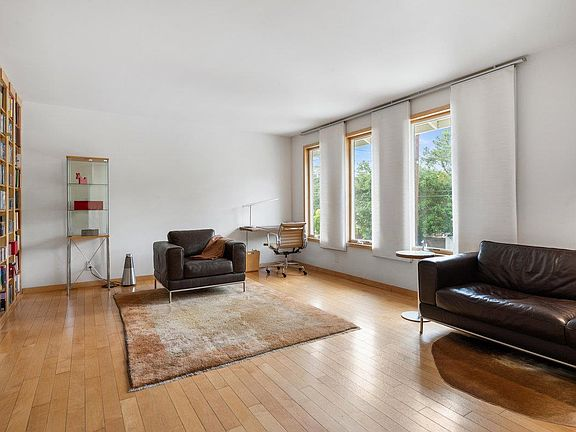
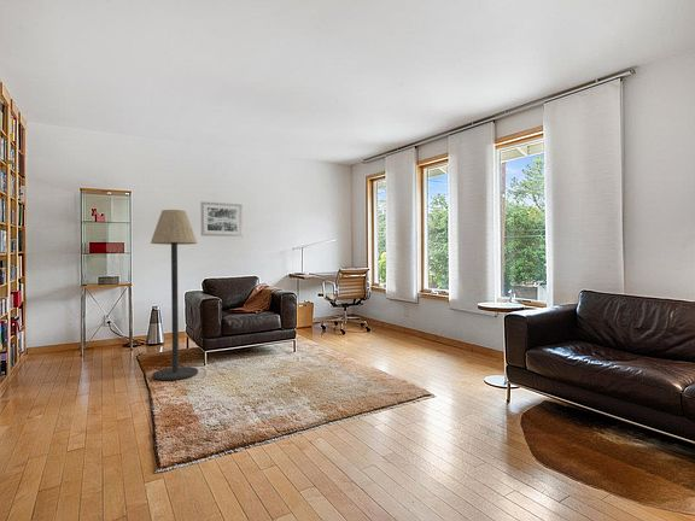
+ floor lamp [150,209,199,381]
+ wall art [199,200,244,238]
